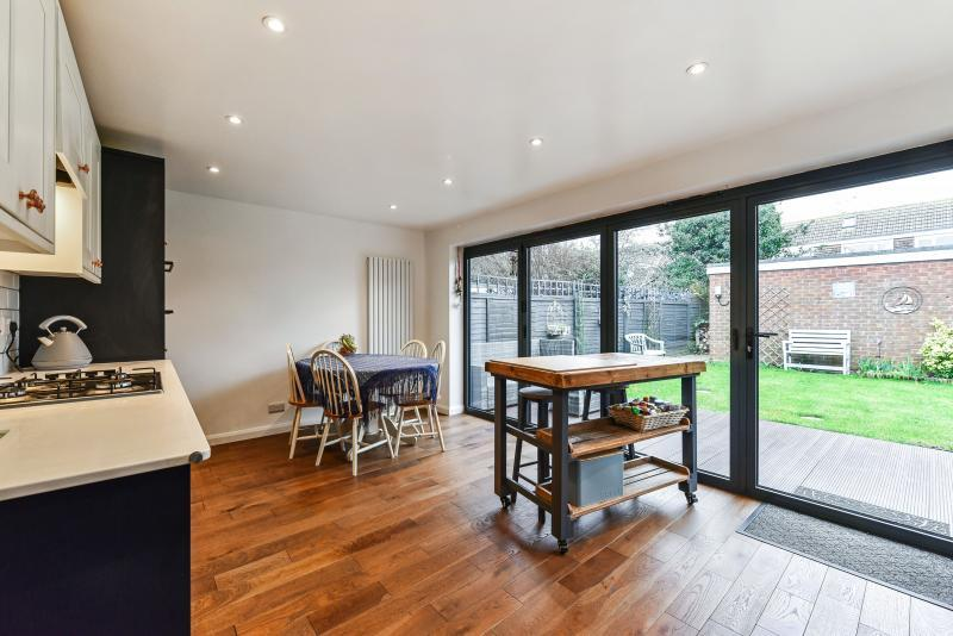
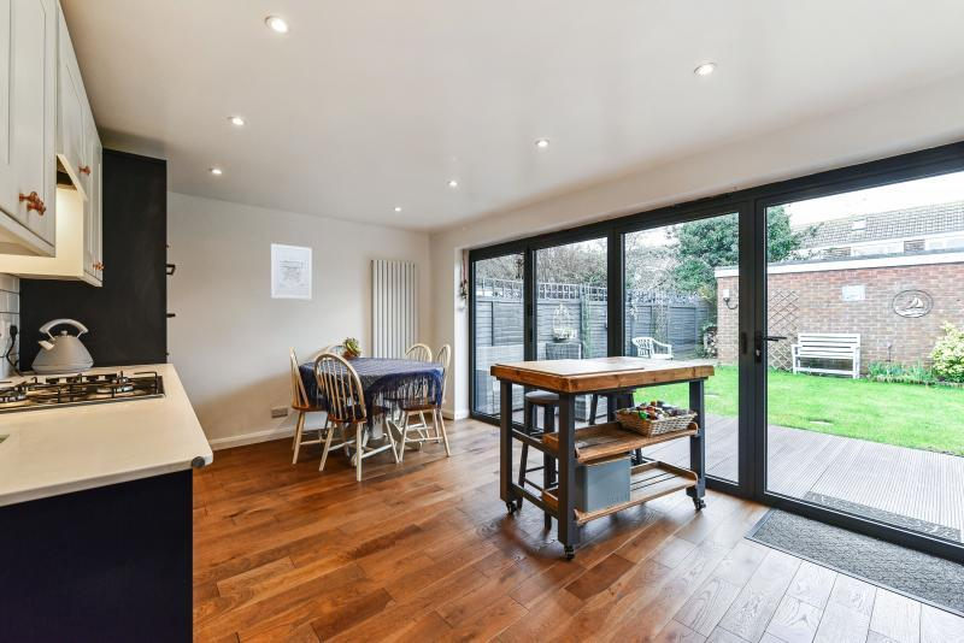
+ wall art [270,243,313,300]
